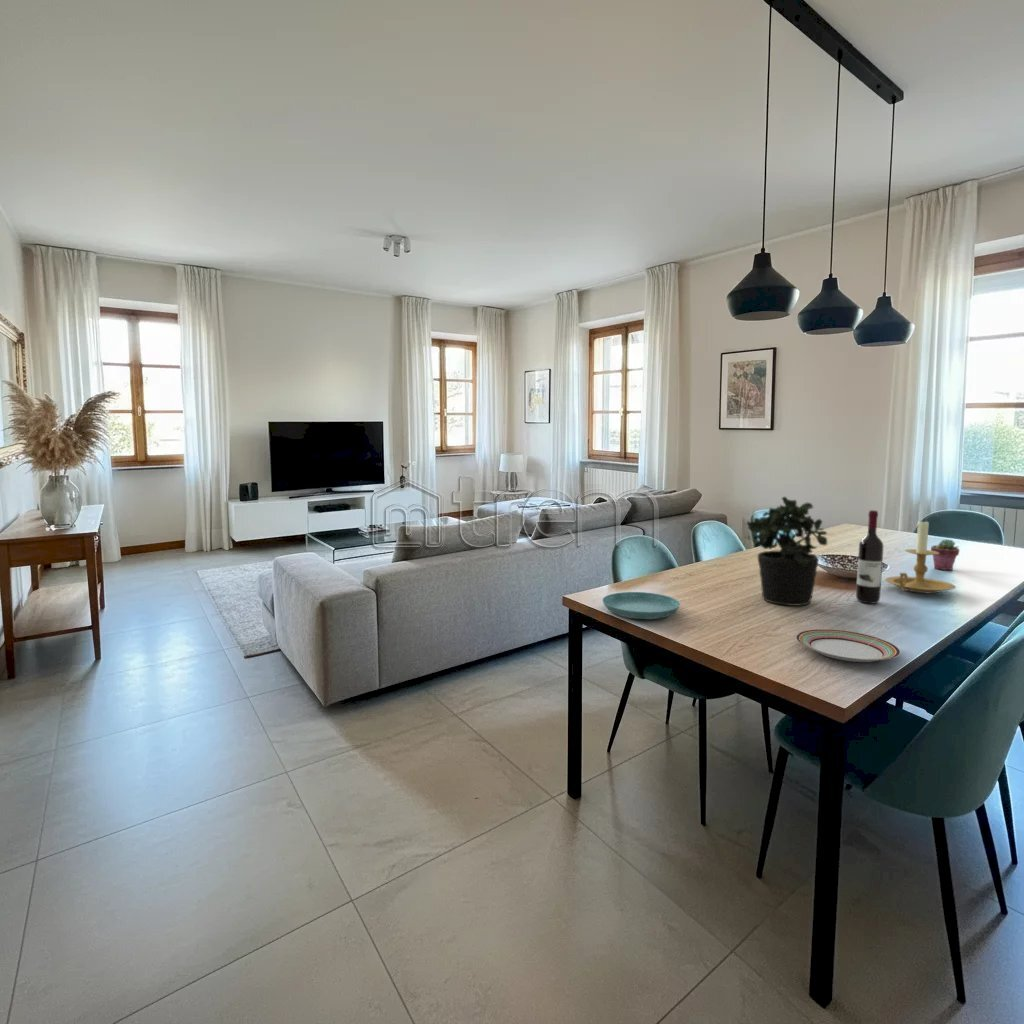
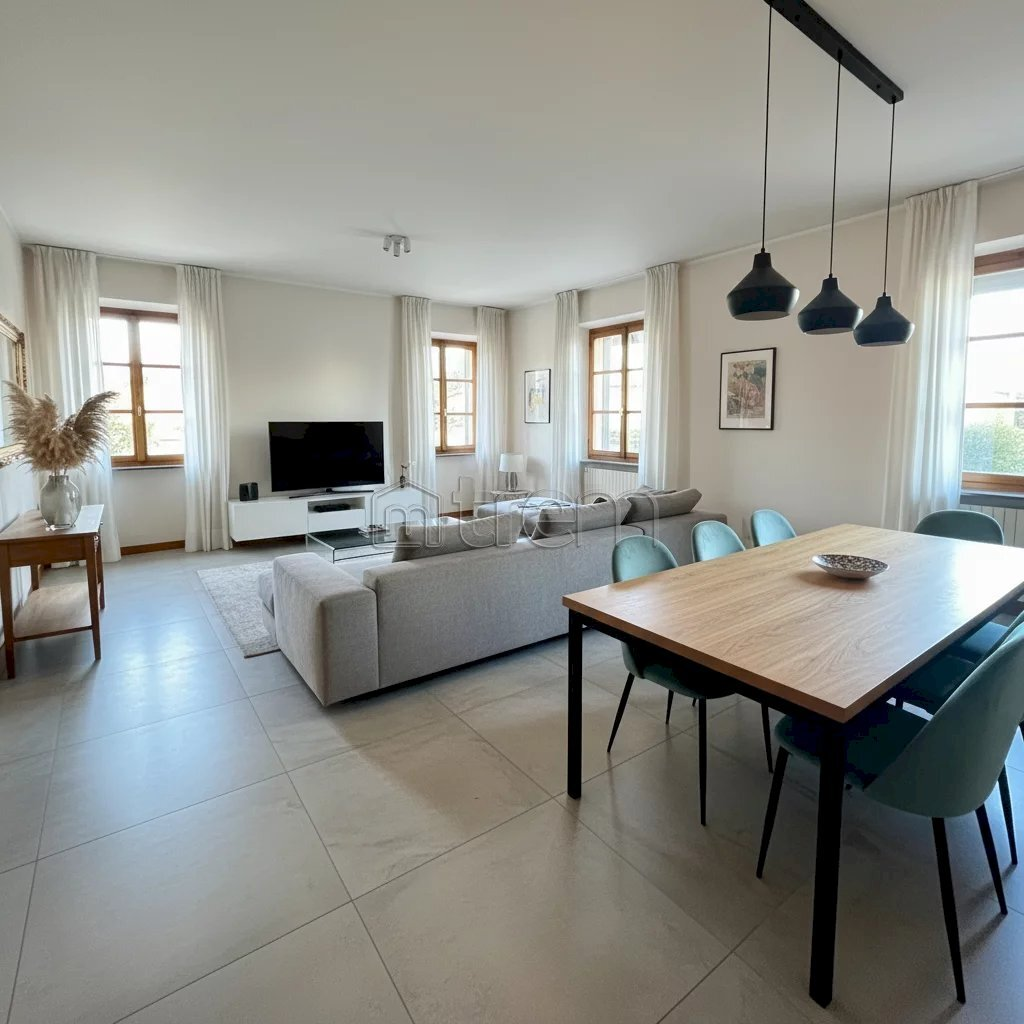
- saucer [601,591,681,620]
- candle holder [884,518,957,594]
- wine bottle [855,509,885,604]
- potted plant [746,496,828,607]
- potted succulent [930,538,960,571]
- plate [795,628,901,663]
